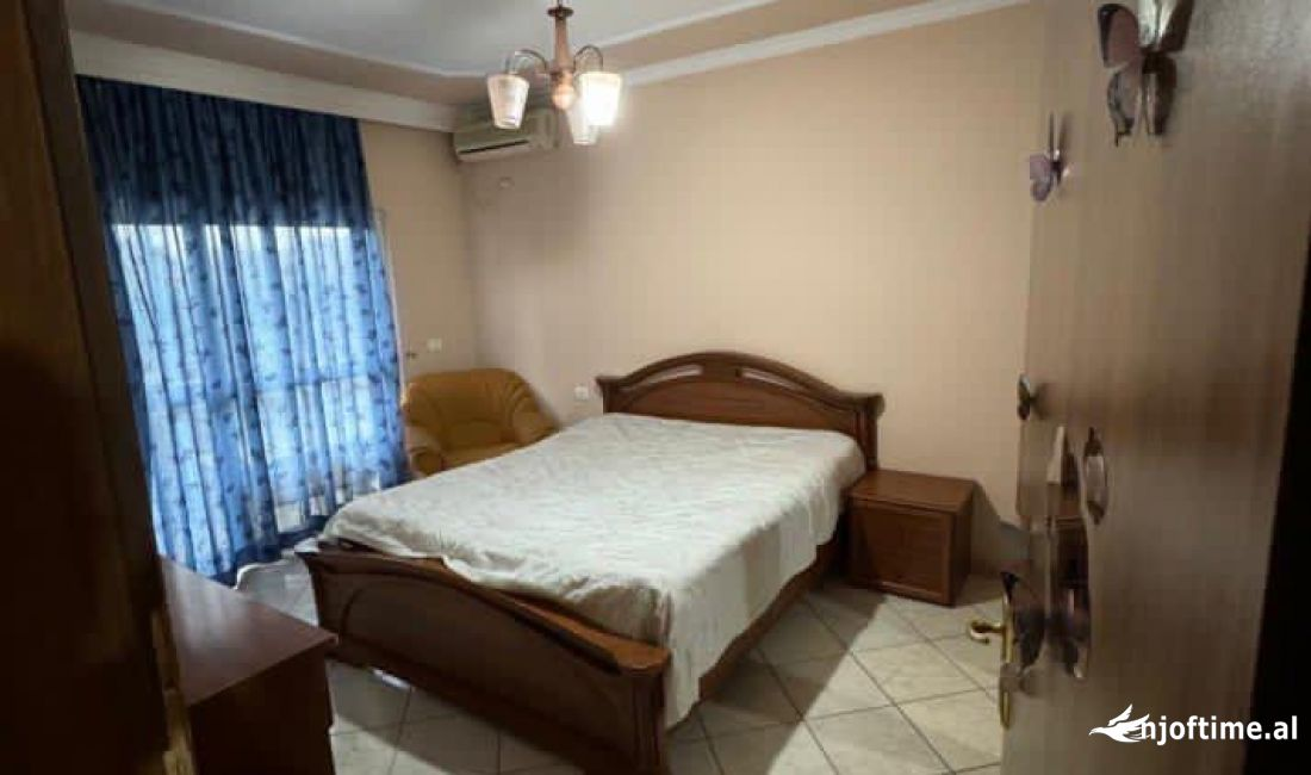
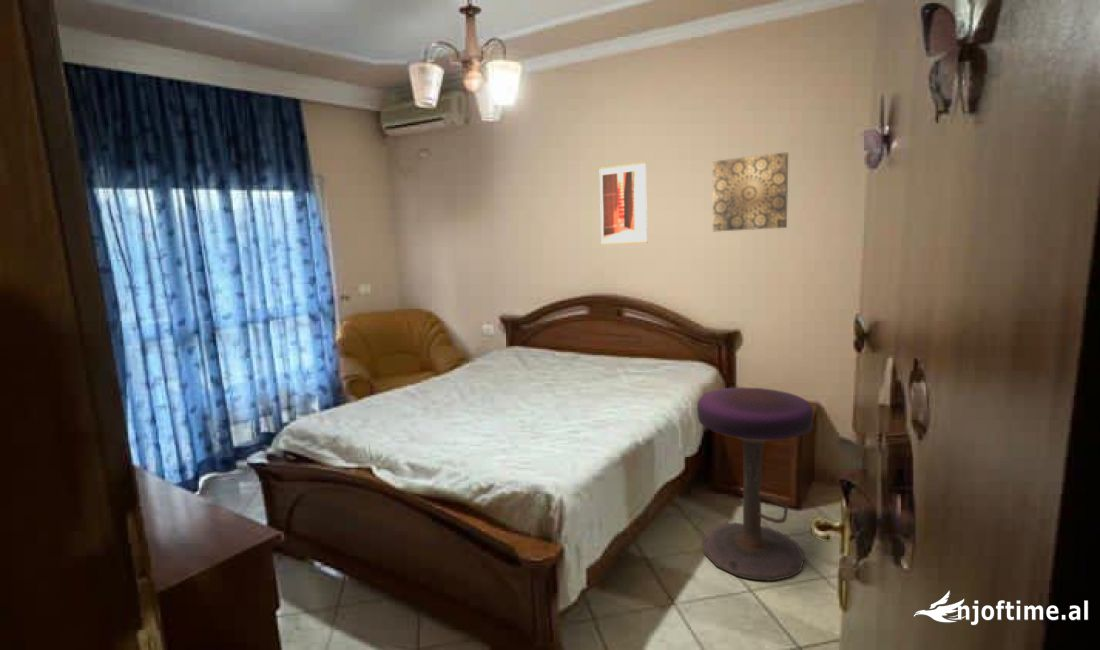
+ wall art [712,151,789,232]
+ wall art [598,161,648,246]
+ stool [696,386,814,582]
